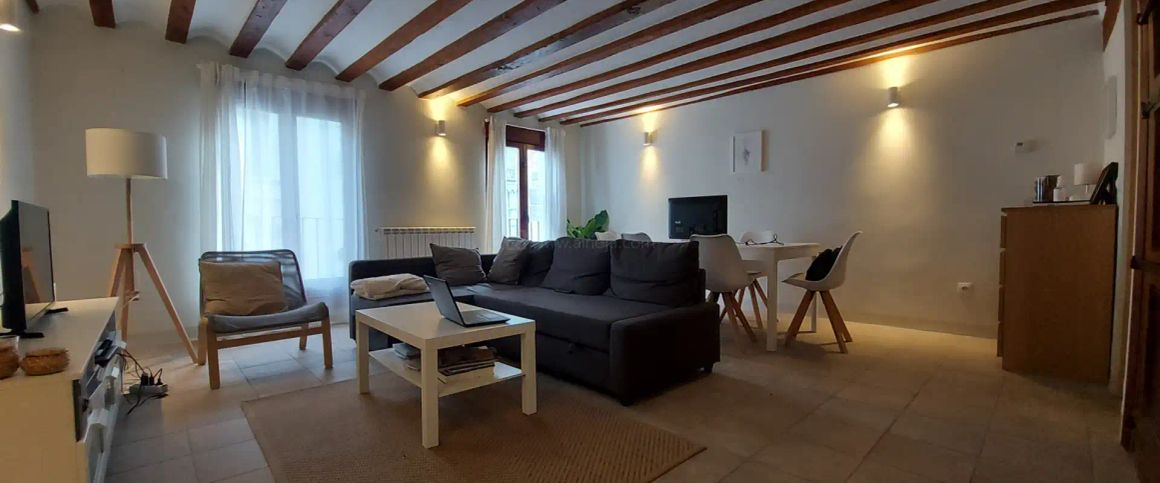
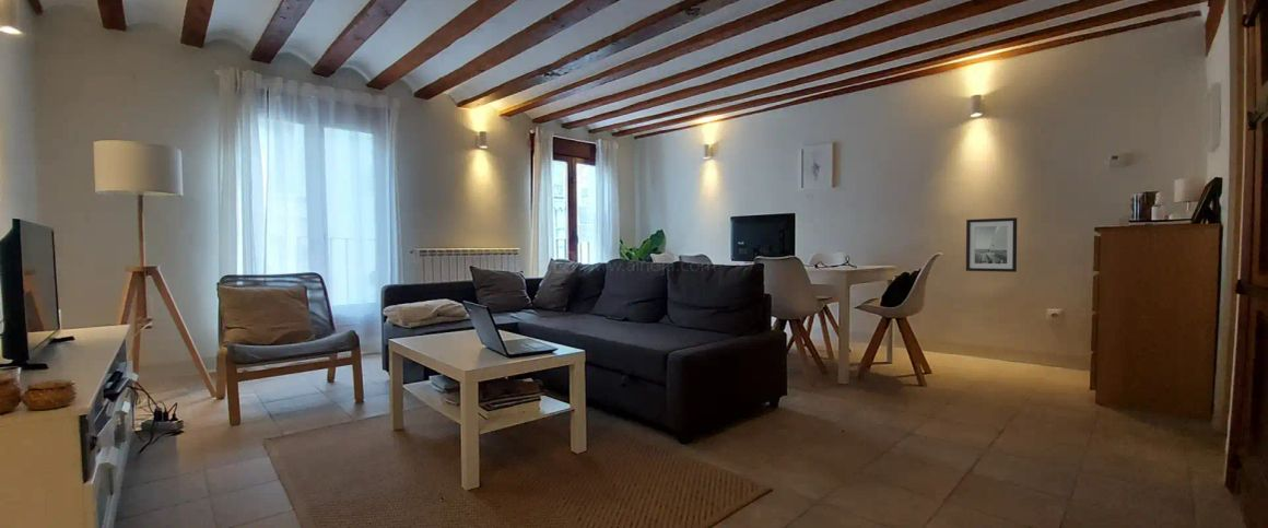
+ wall art [965,216,1018,273]
